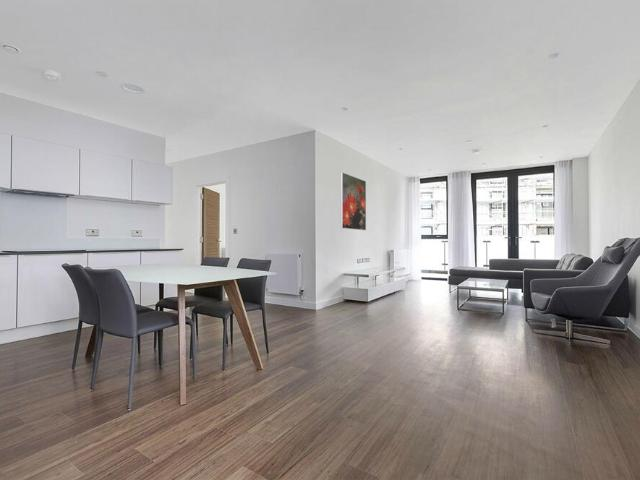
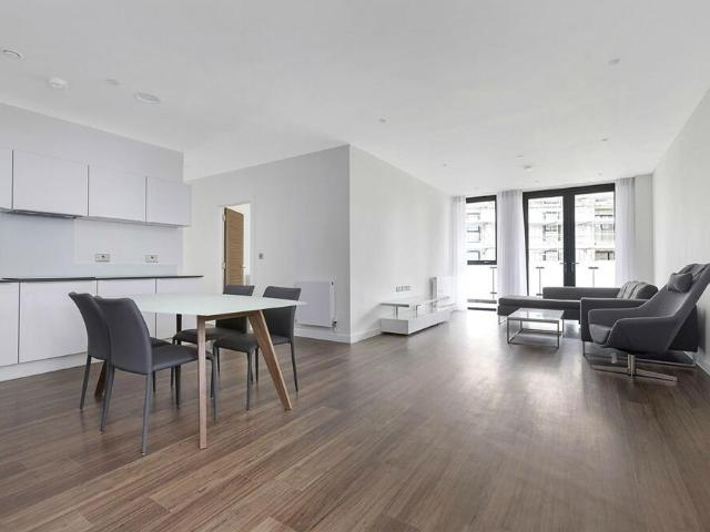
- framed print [340,171,367,231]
